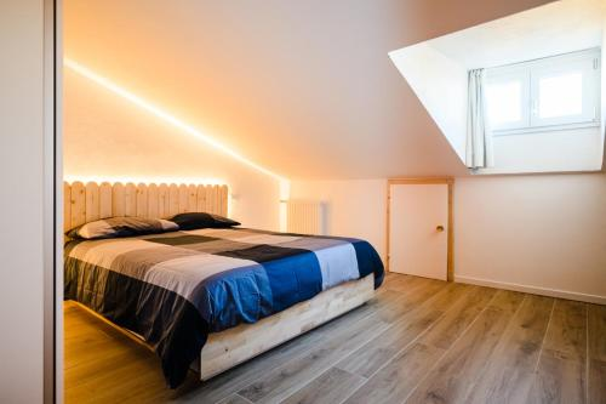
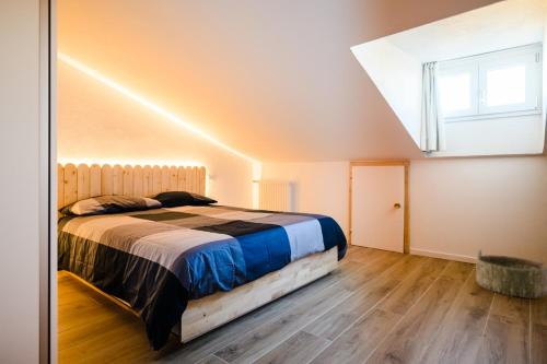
+ basket [475,248,547,298]
